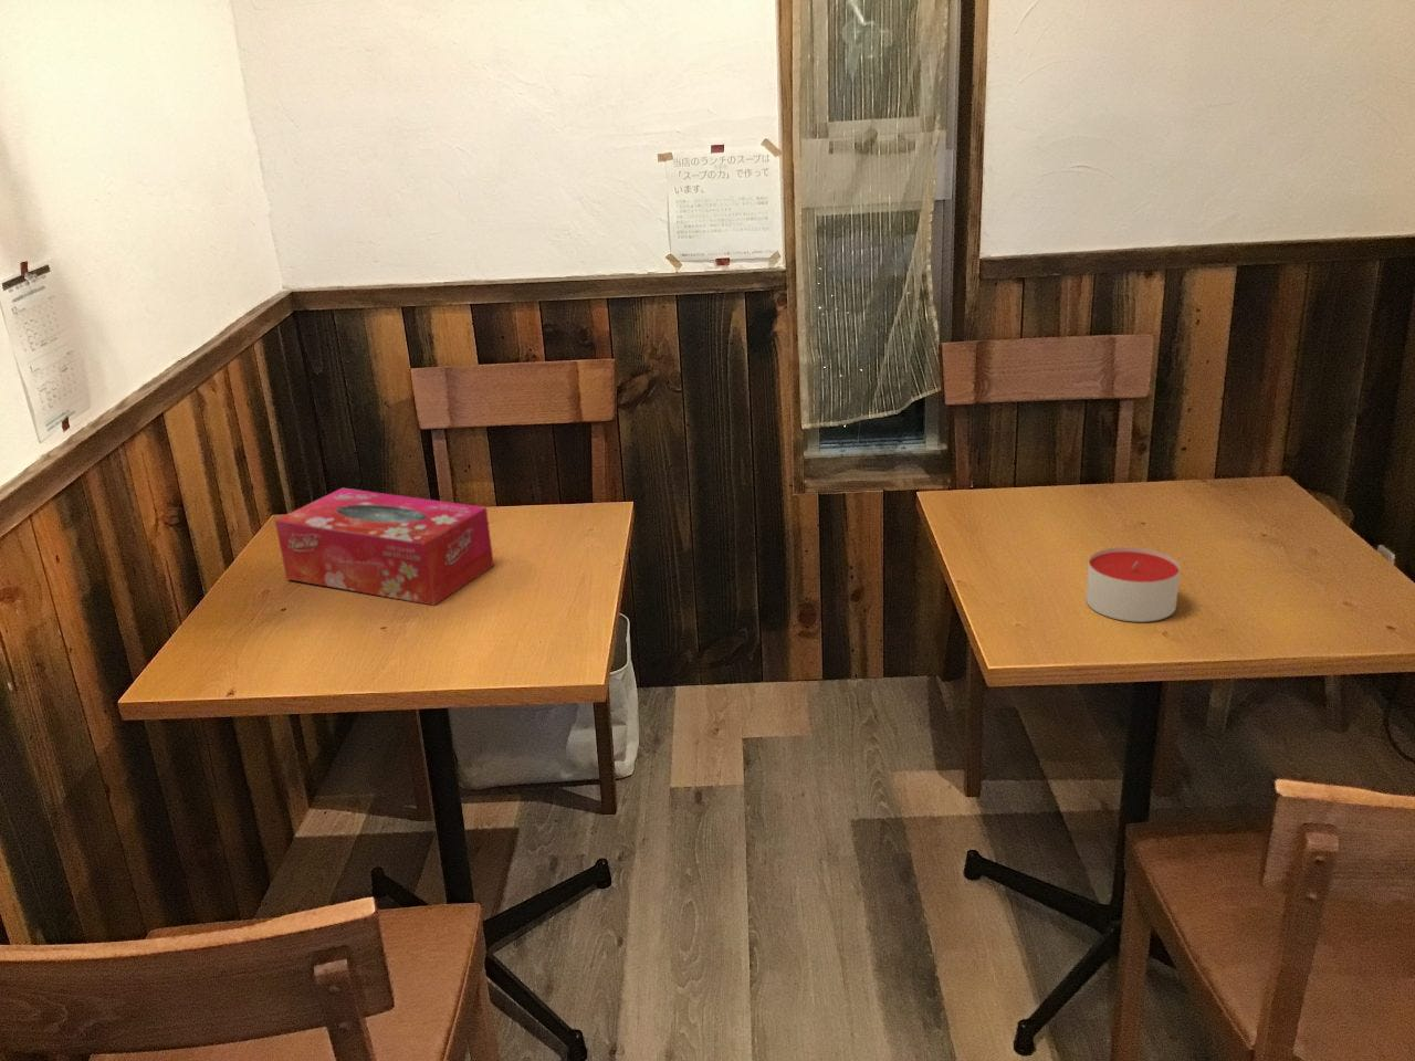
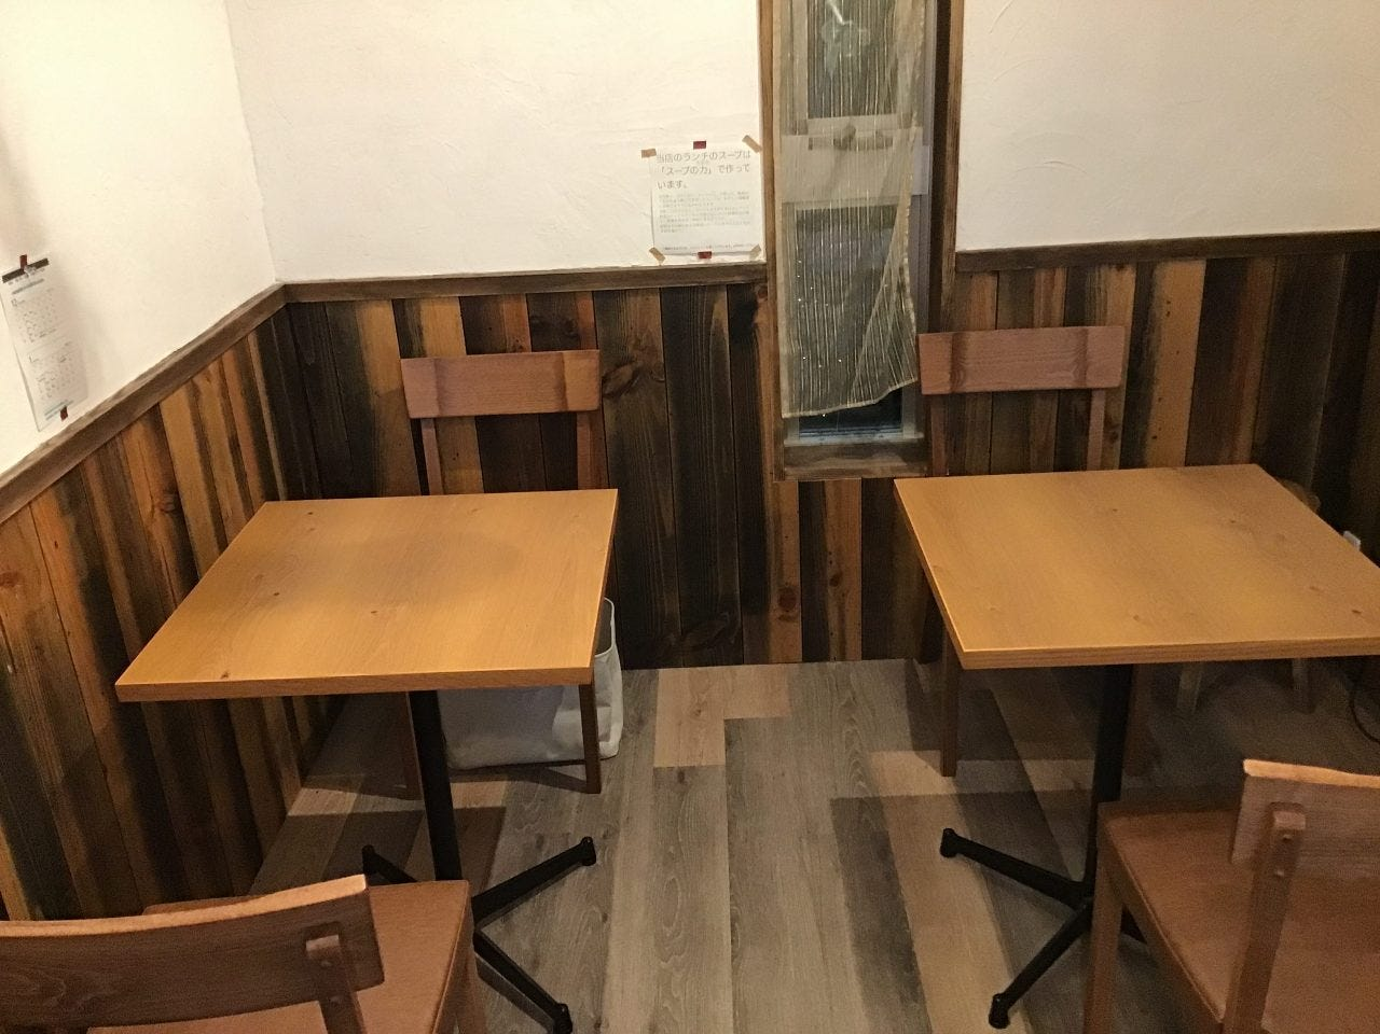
- candle [1084,546,1182,623]
- tissue box [274,487,496,606]
